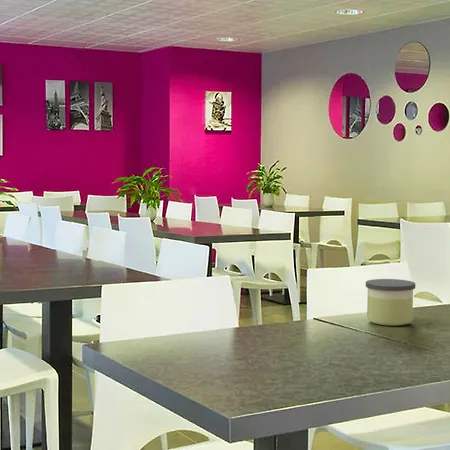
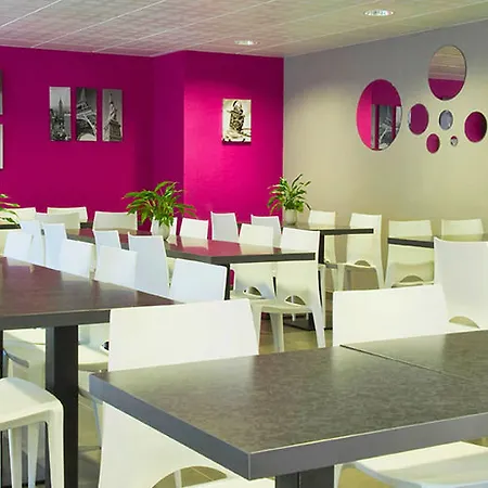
- candle [365,278,416,327]
